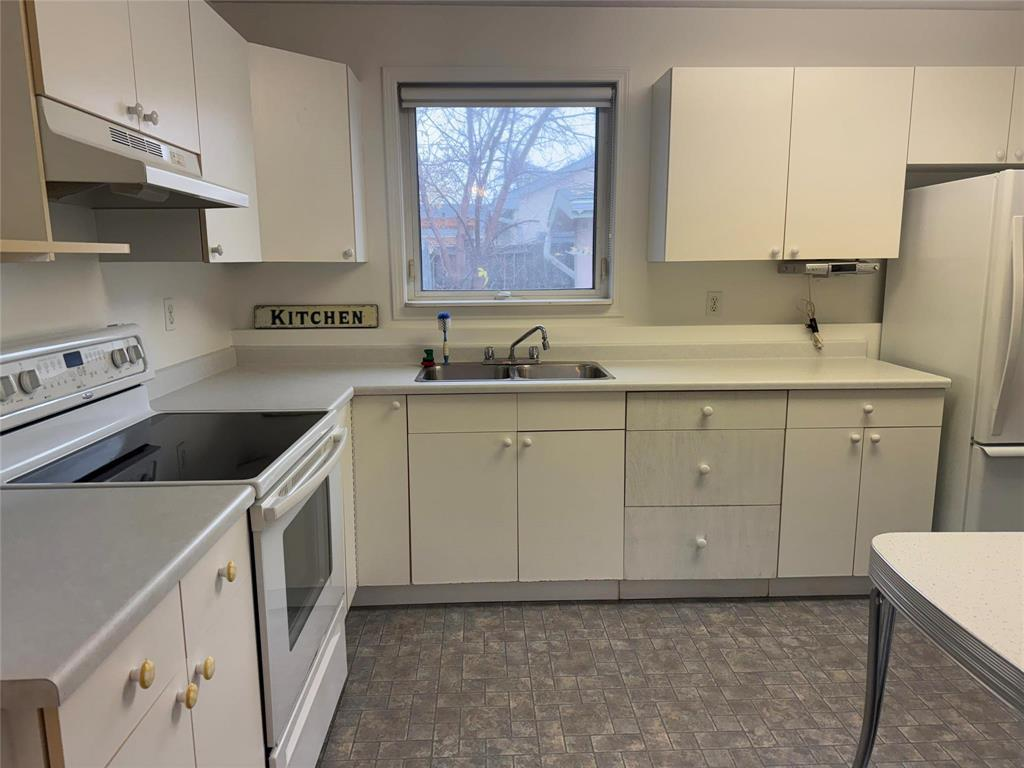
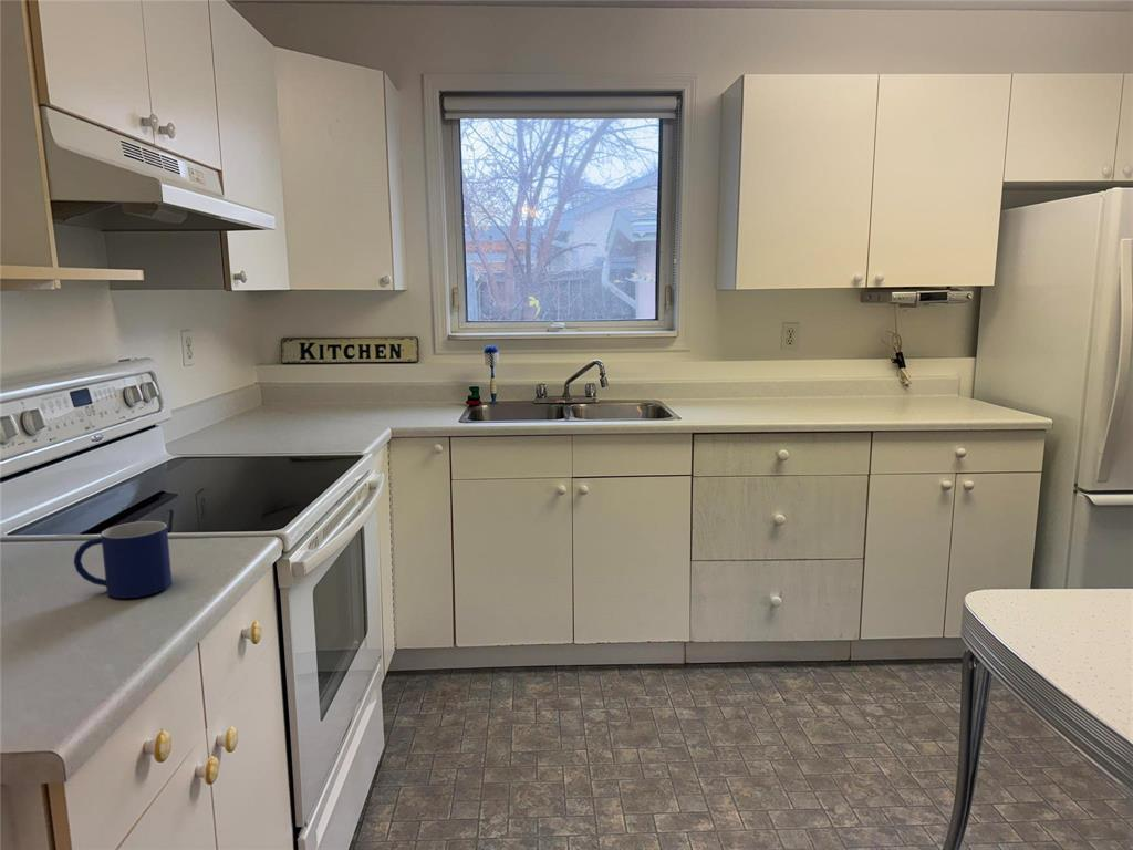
+ mug [73,520,173,600]
